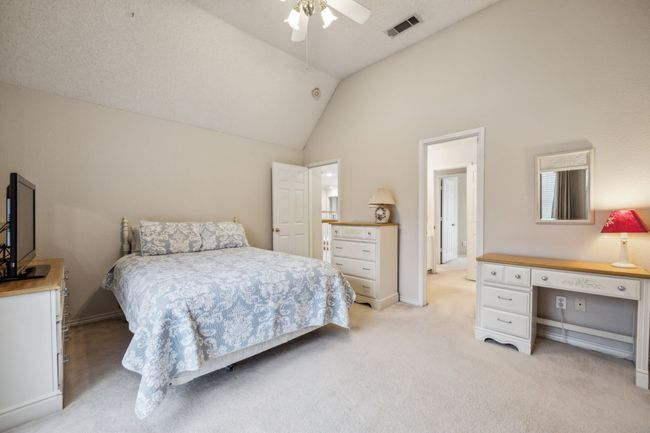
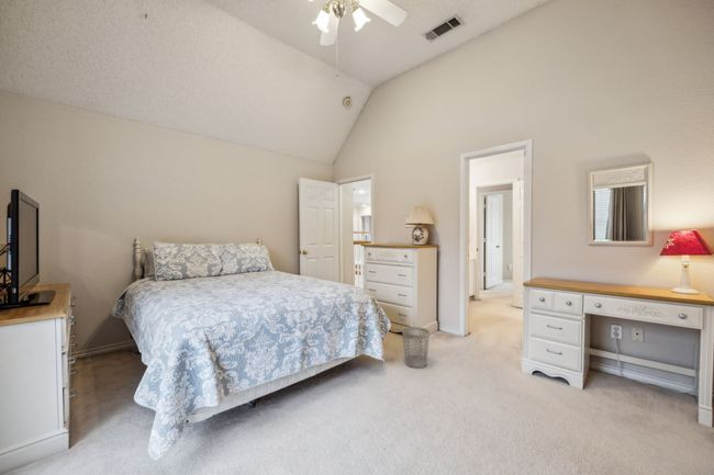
+ wastebasket [401,326,431,369]
